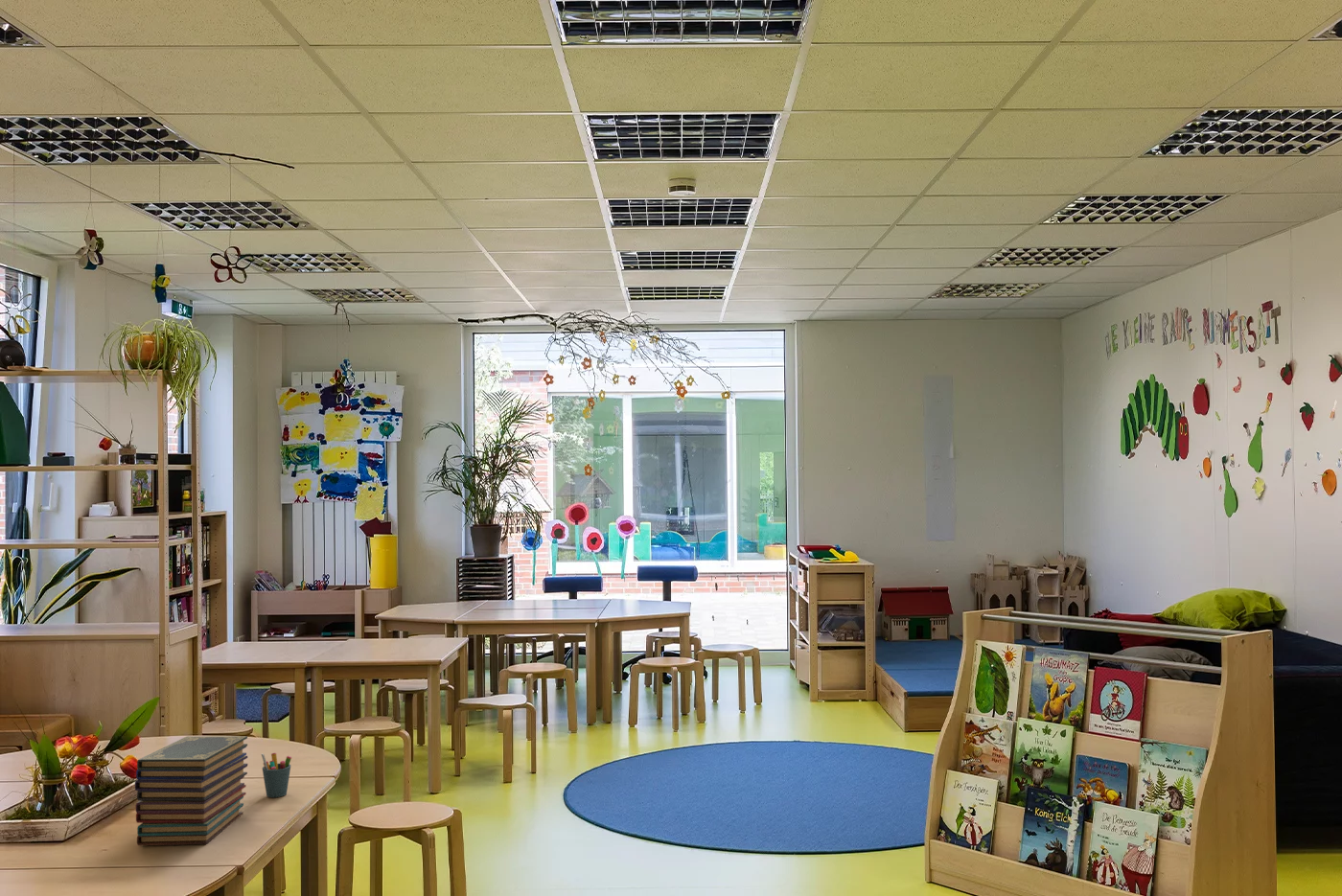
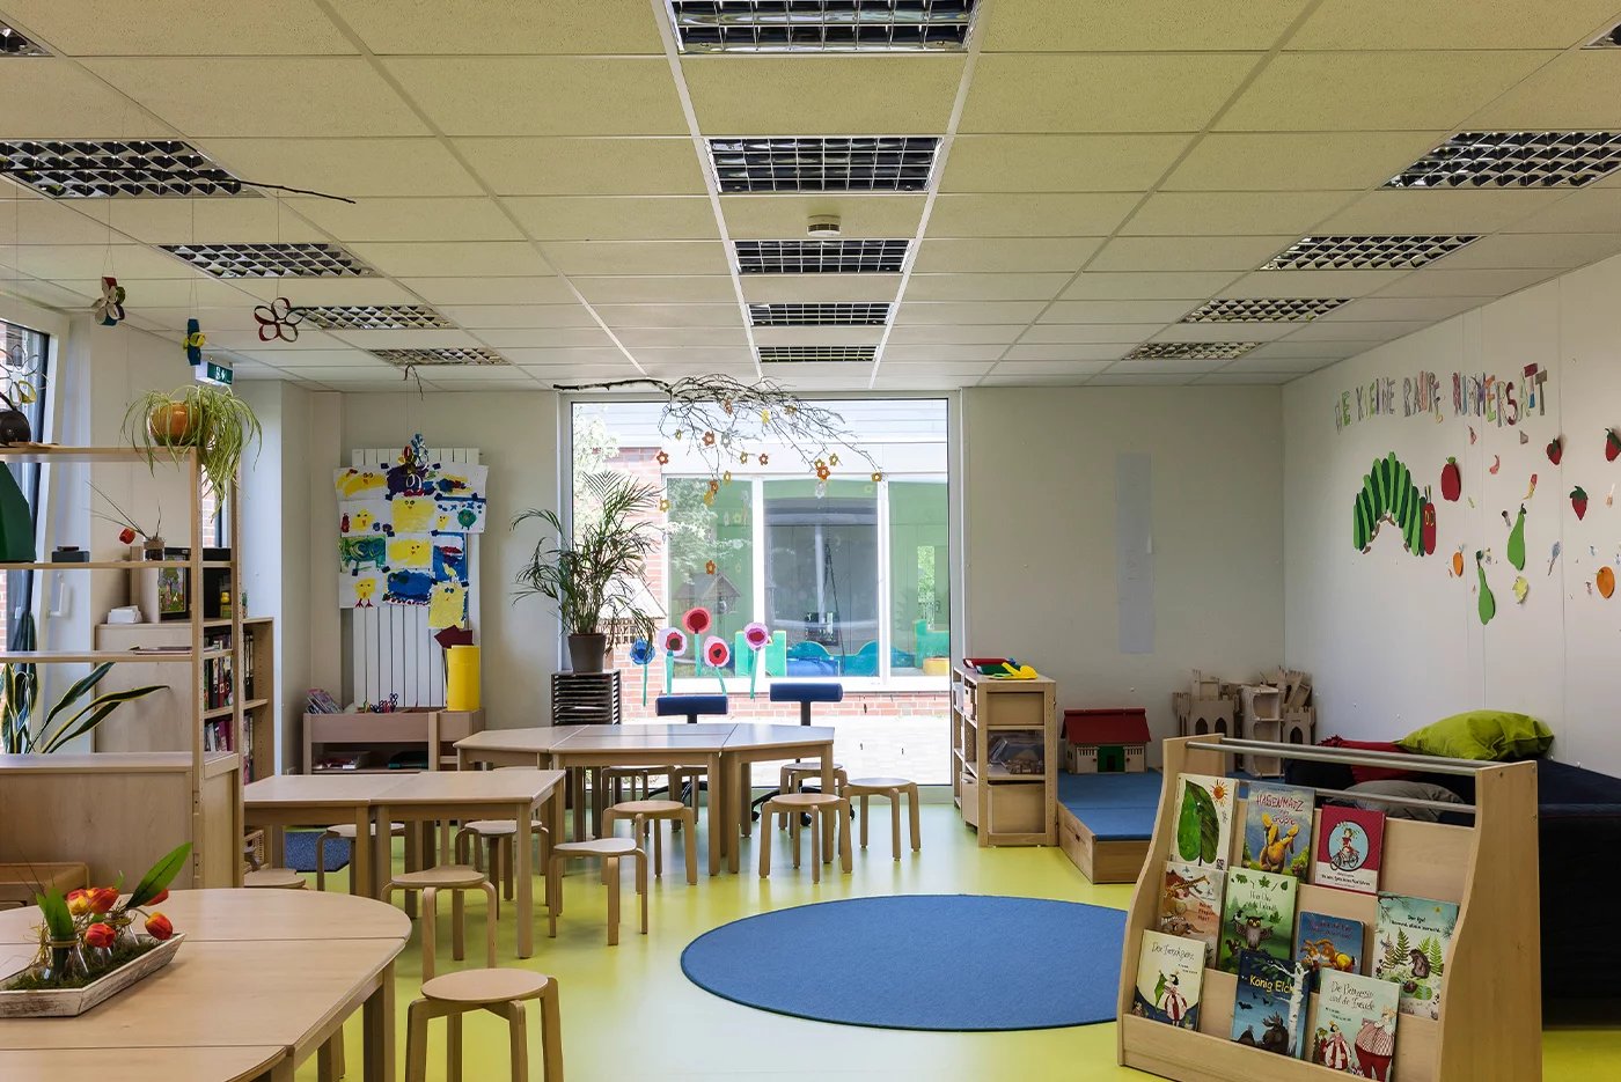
- book stack [134,735,248,846]
- pen holder [261,752,292,798]
